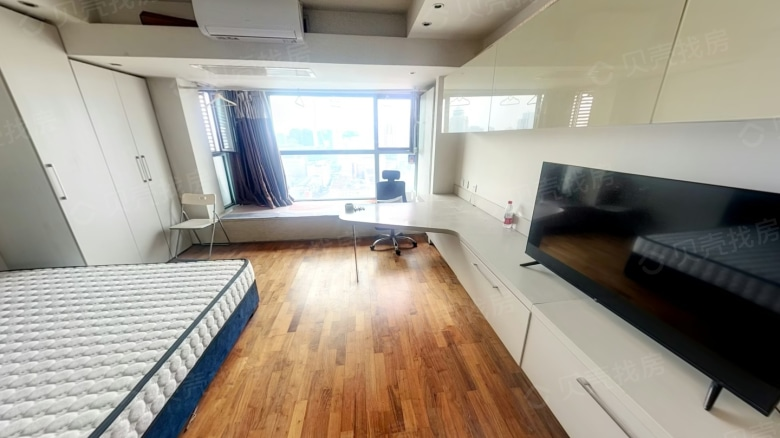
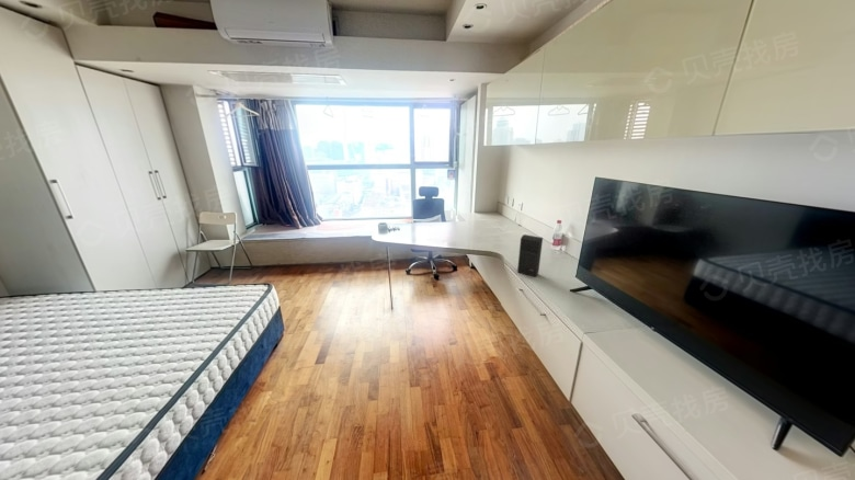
+ speaker [516,233,544,277]
